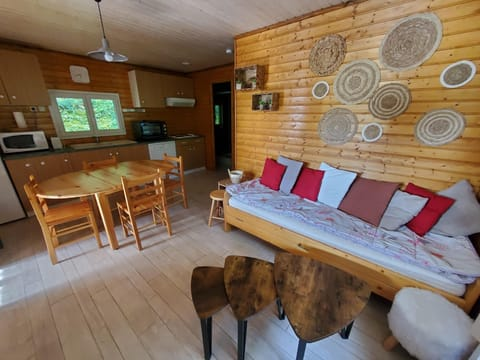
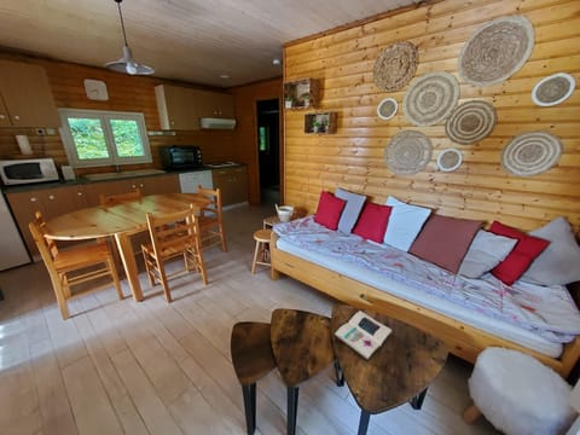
+ book [332,309,394,362]
